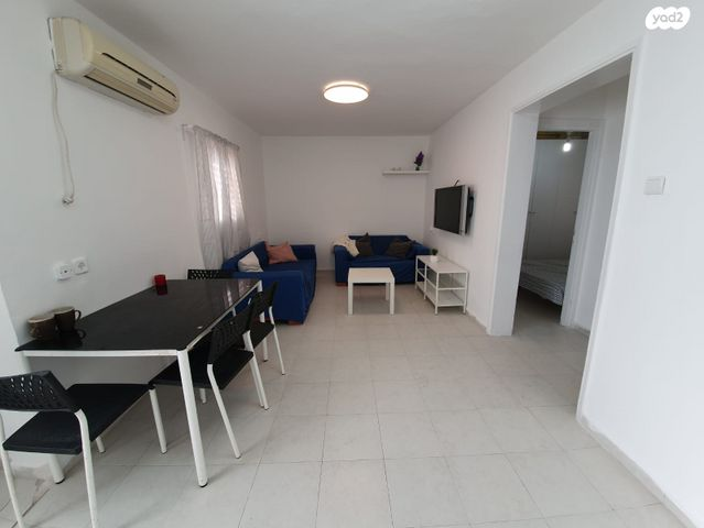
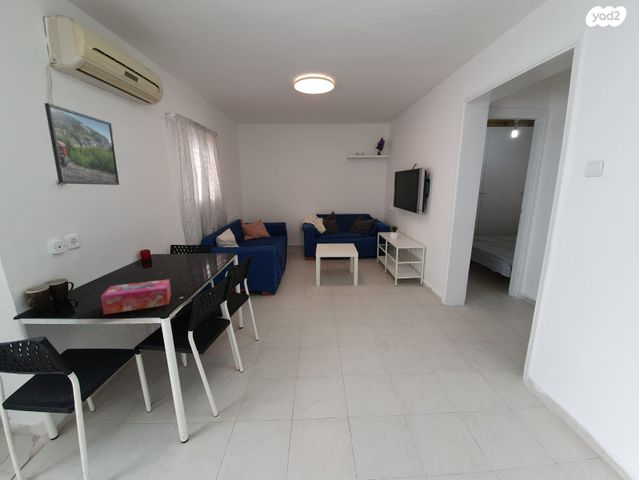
+ tissue box [100,278,172,315]
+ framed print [44,102,120,186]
